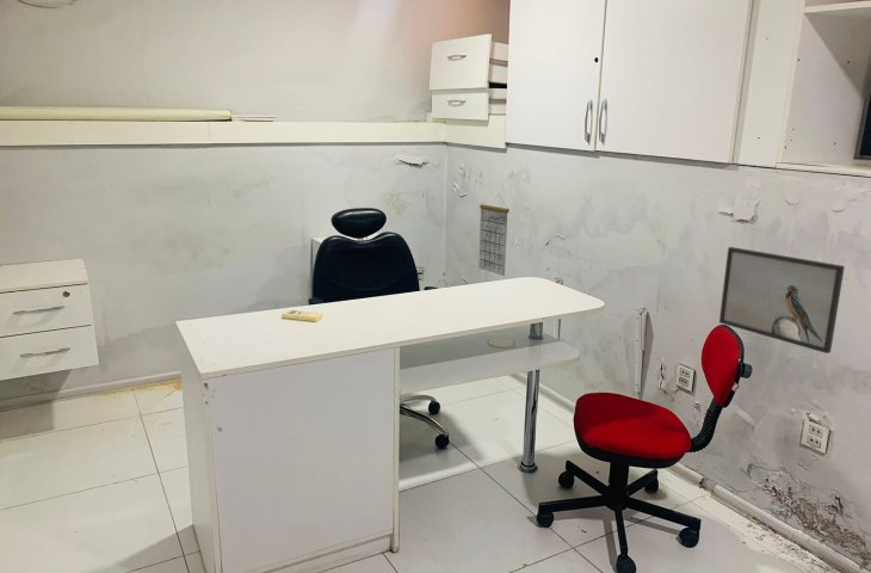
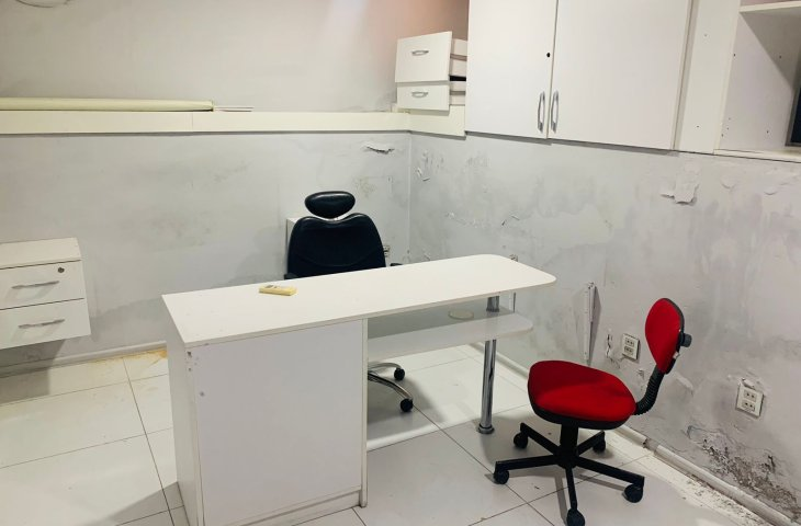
- calendar [477,196,511,277]
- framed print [718,246,846,355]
